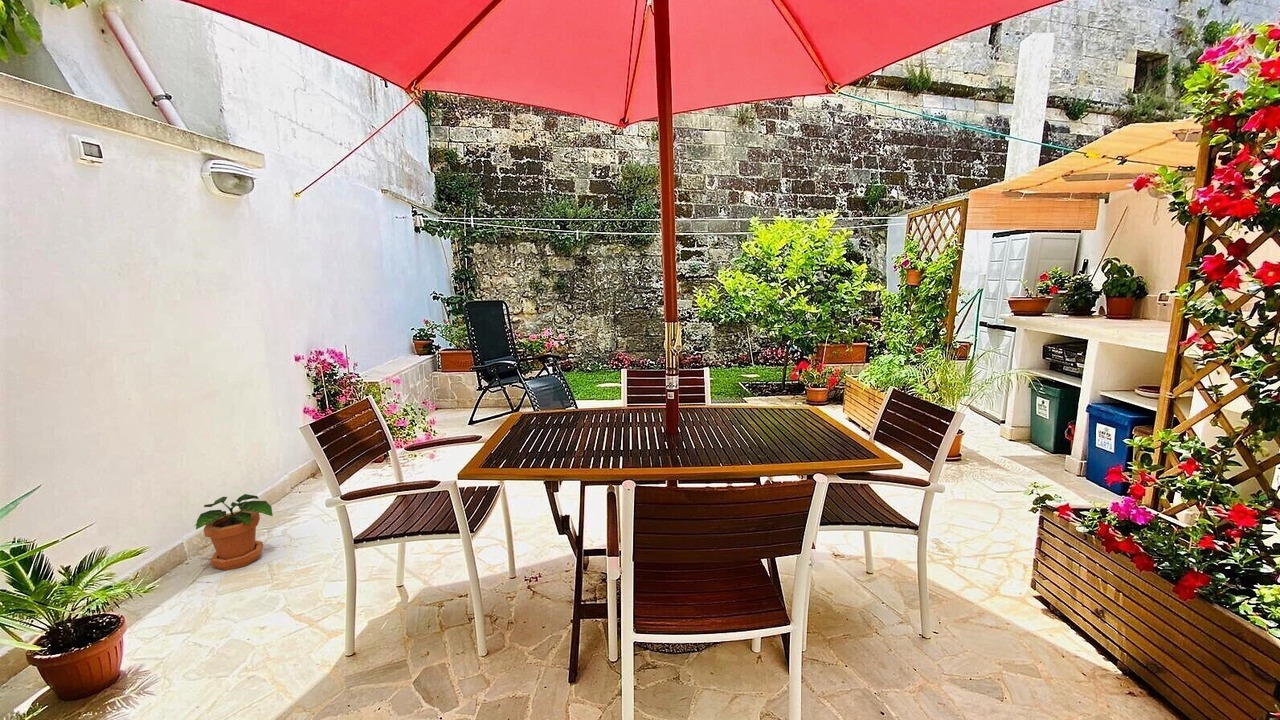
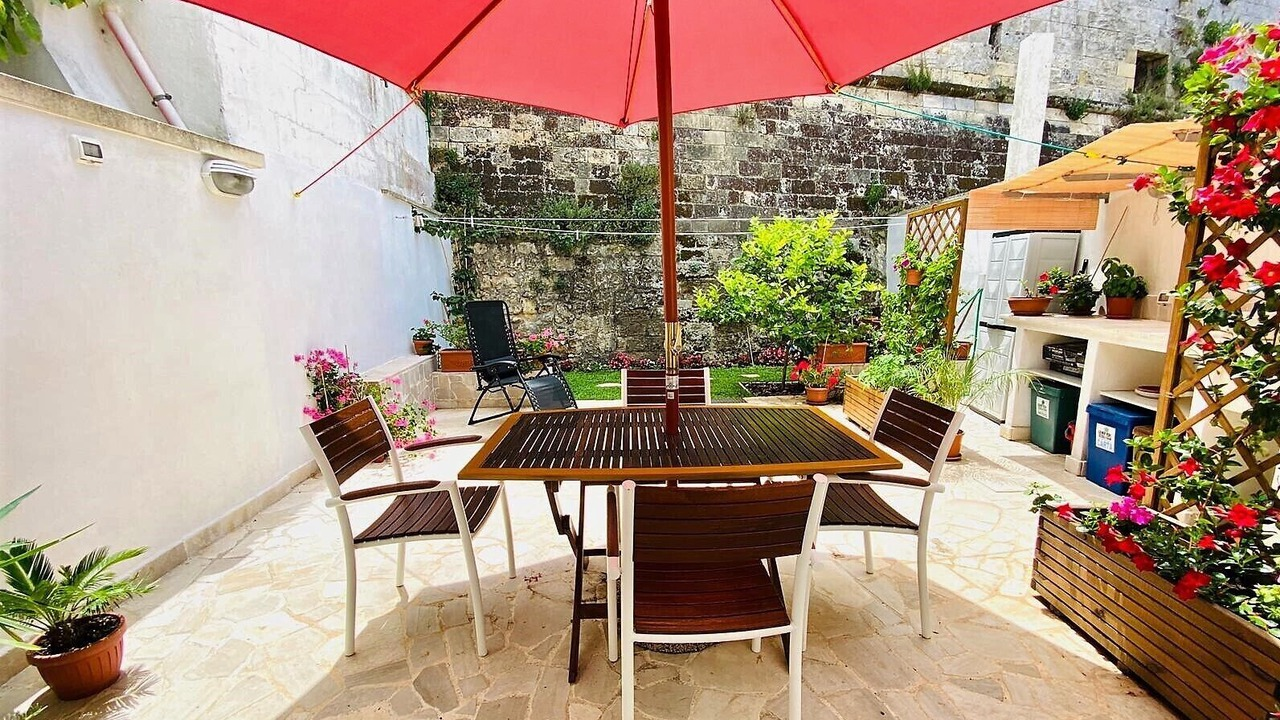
- potted plant [194,493,274,571]
